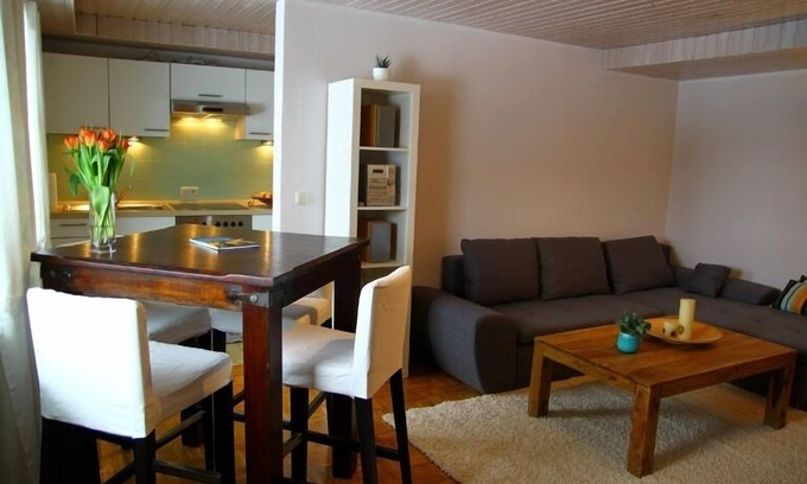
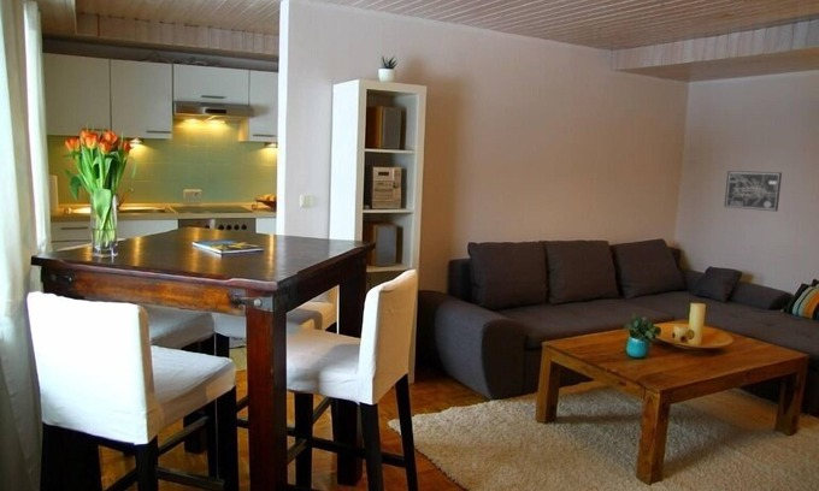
+ wall art [723,170,783,212]
